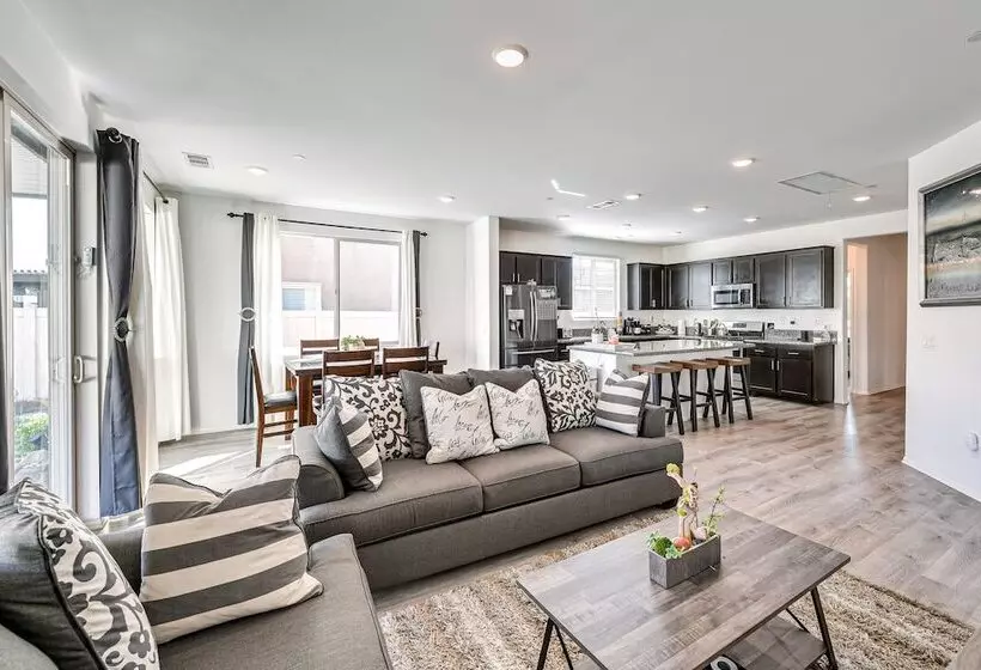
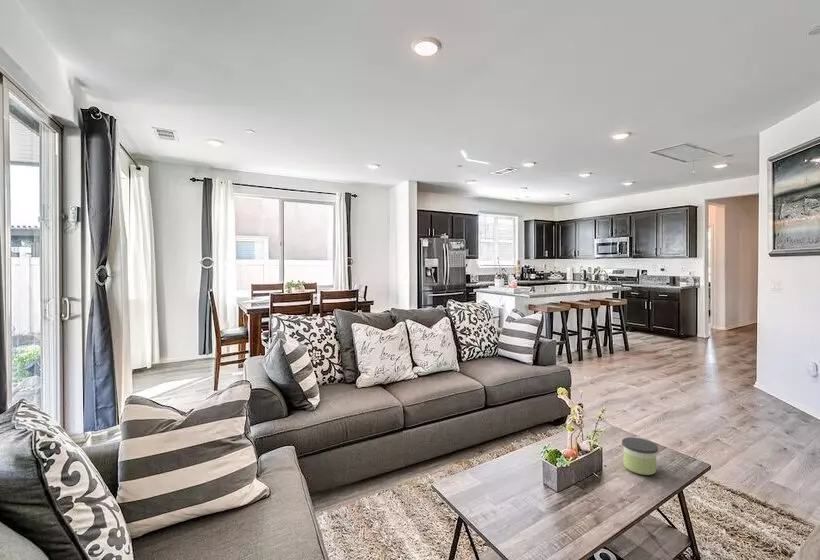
+ candle [621,436,659,476]
